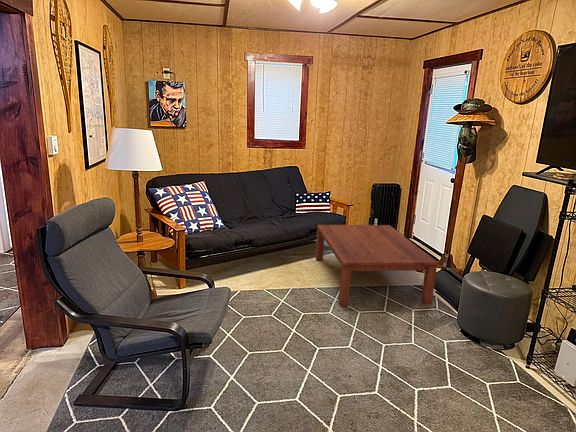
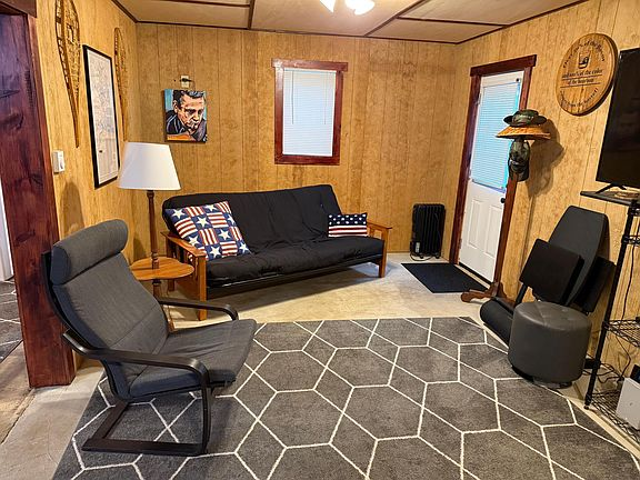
- coffee table [315,224,439,307]
